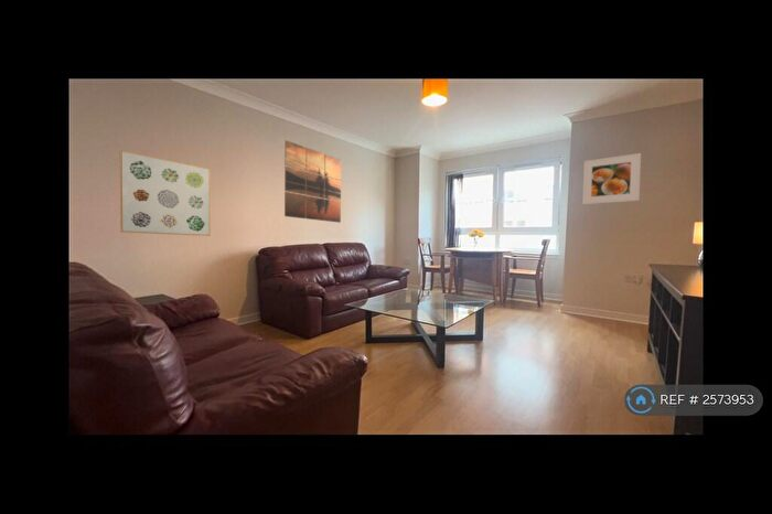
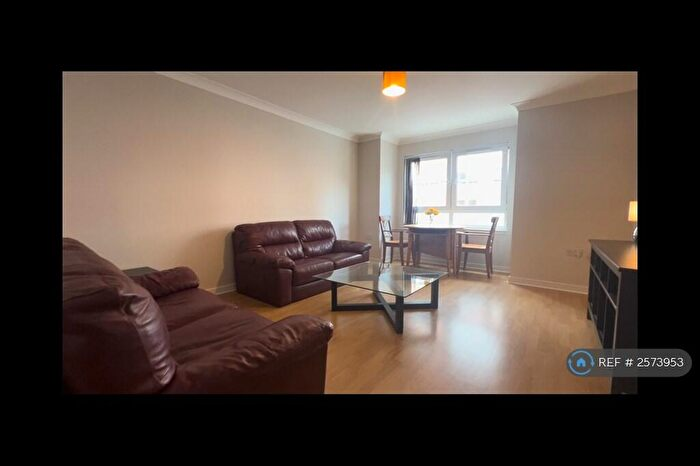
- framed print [581,152,642,205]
- wall art [119,149,212,237]
- wall art [283,139,342,224]
